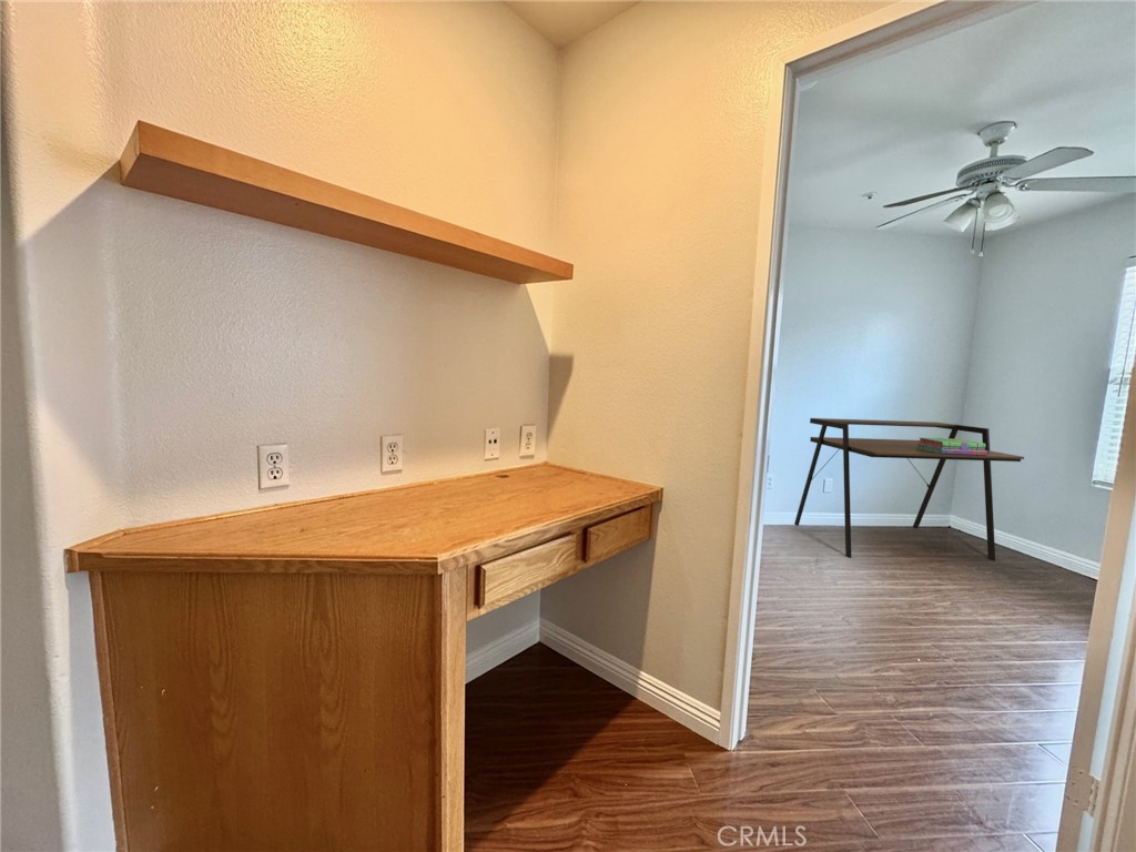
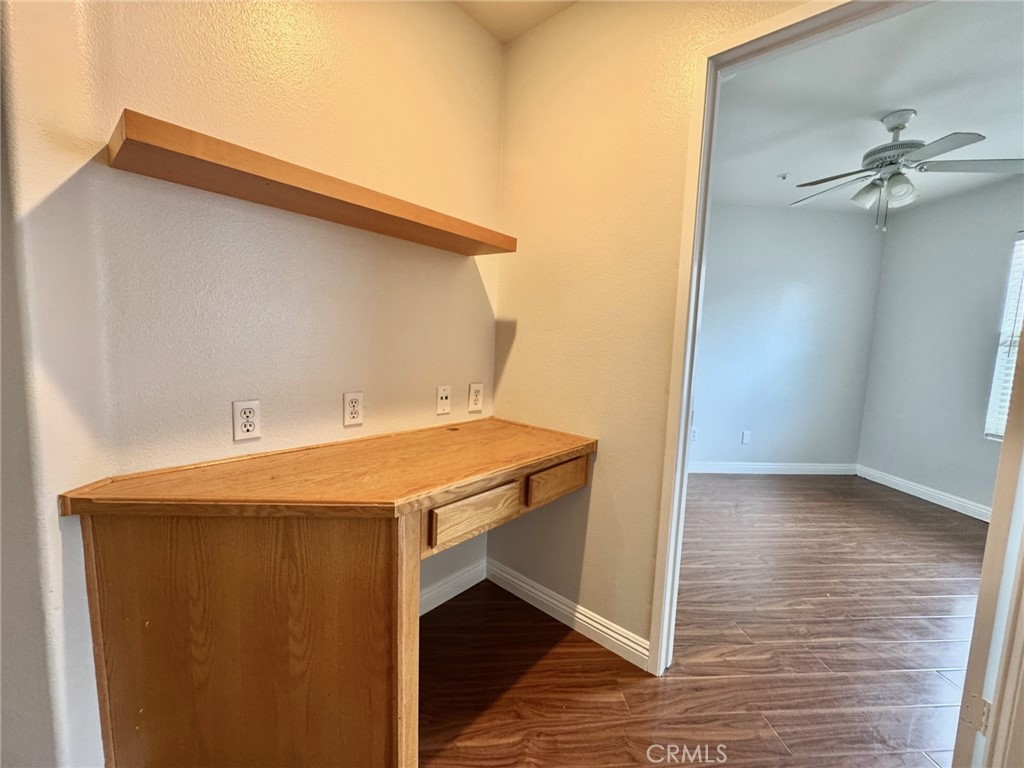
- stack of books [917,436,987,455]
- desk [793,417,1025,562]
